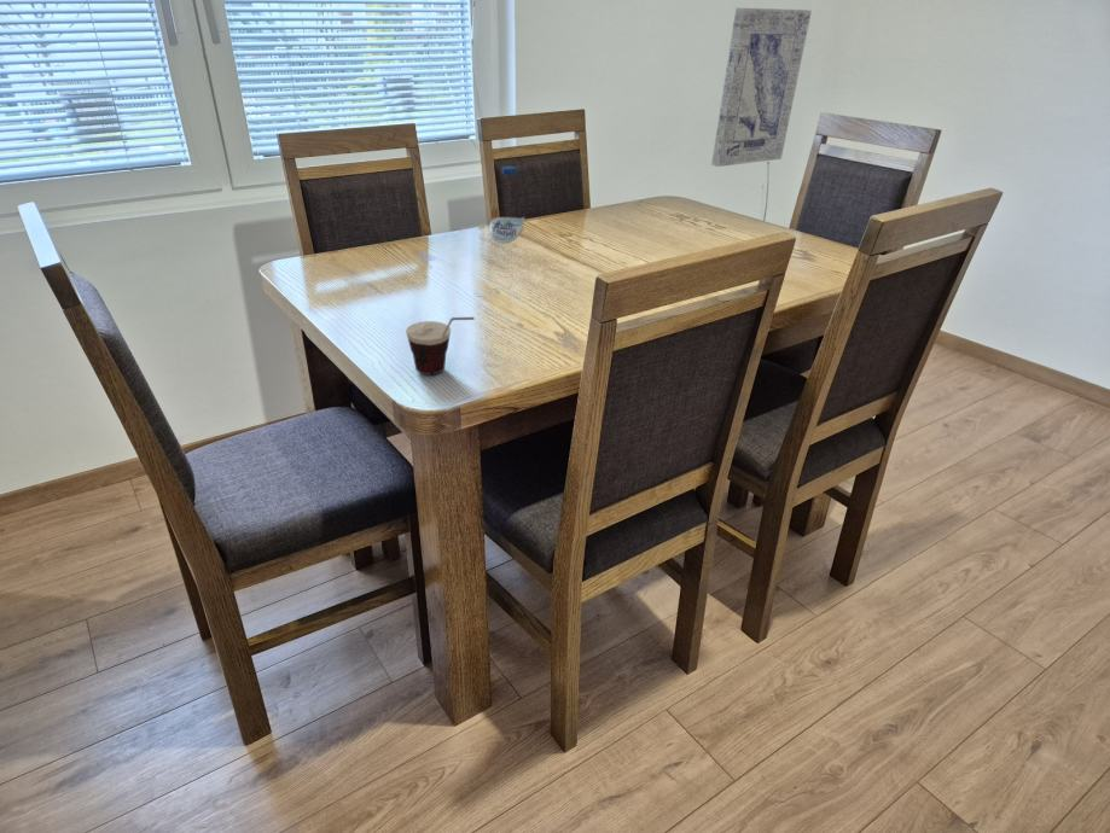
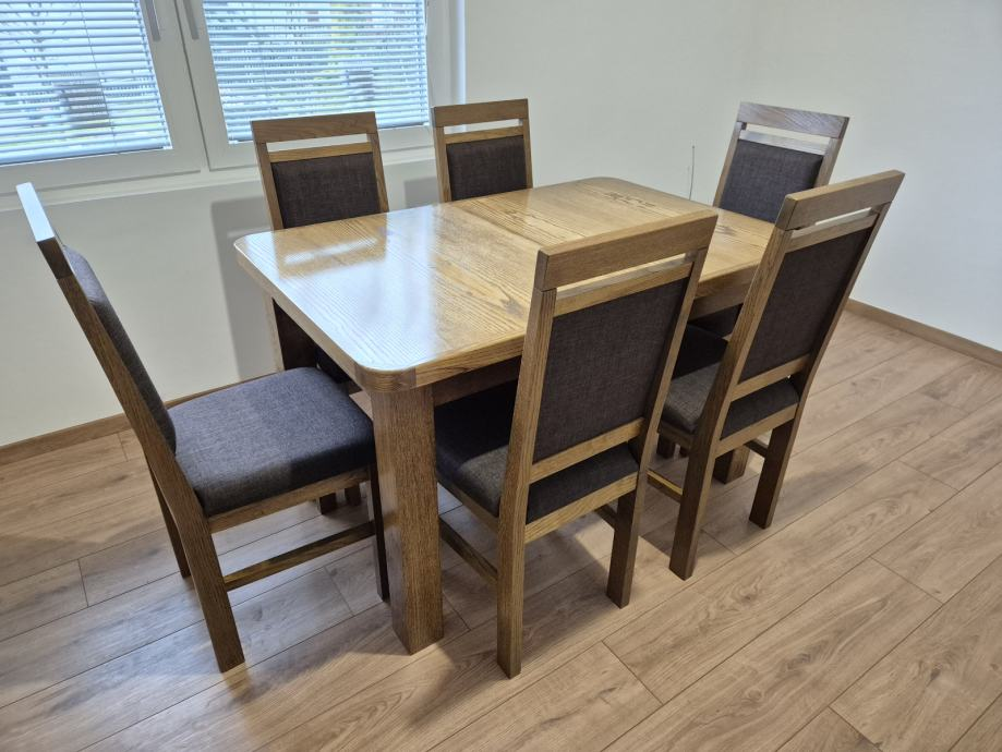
- wall art [710,7,813,168]
- cup [405,316,476,375]
- water bottle [488,165,525,245]
